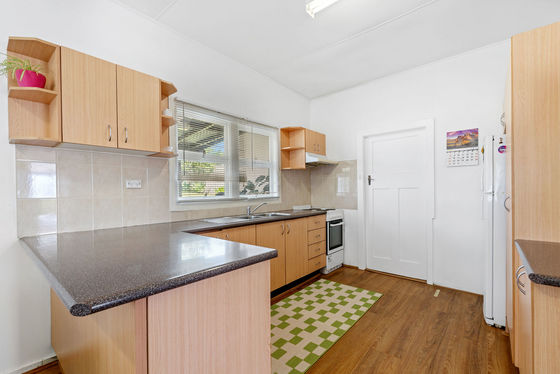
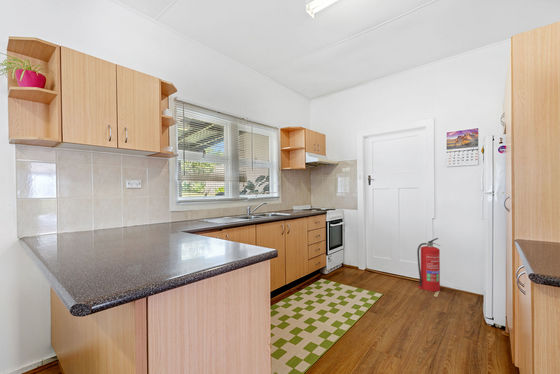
+ fire extinguisher [416,237,441,292]
